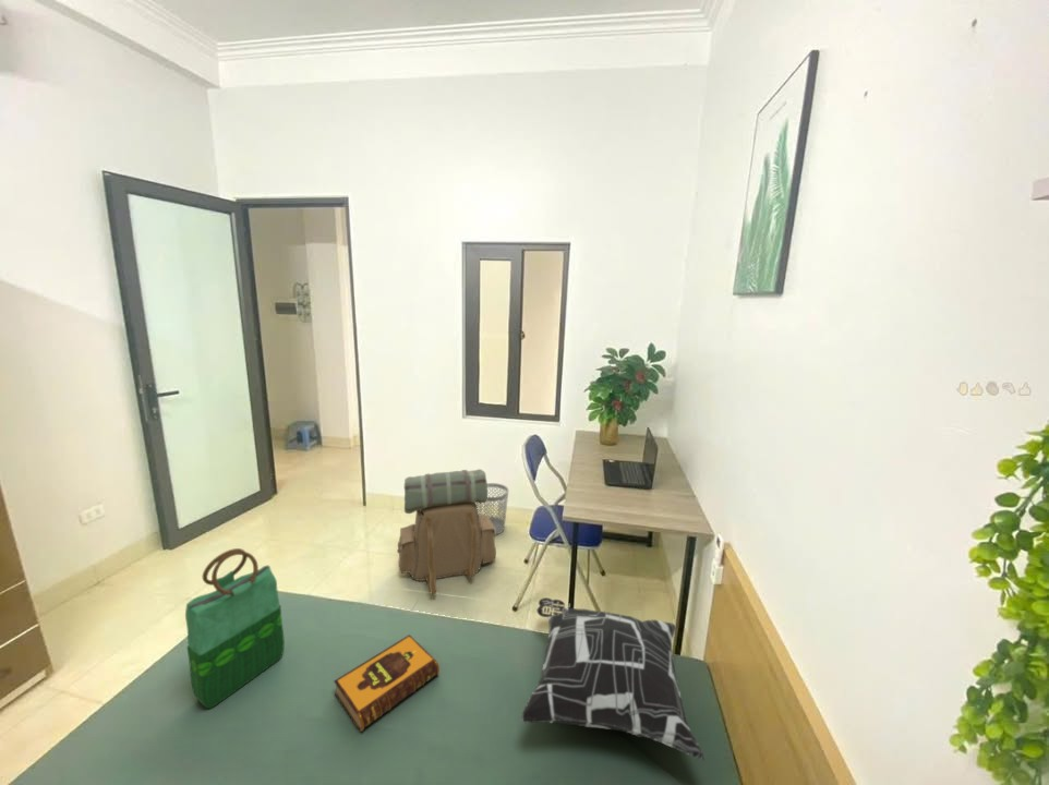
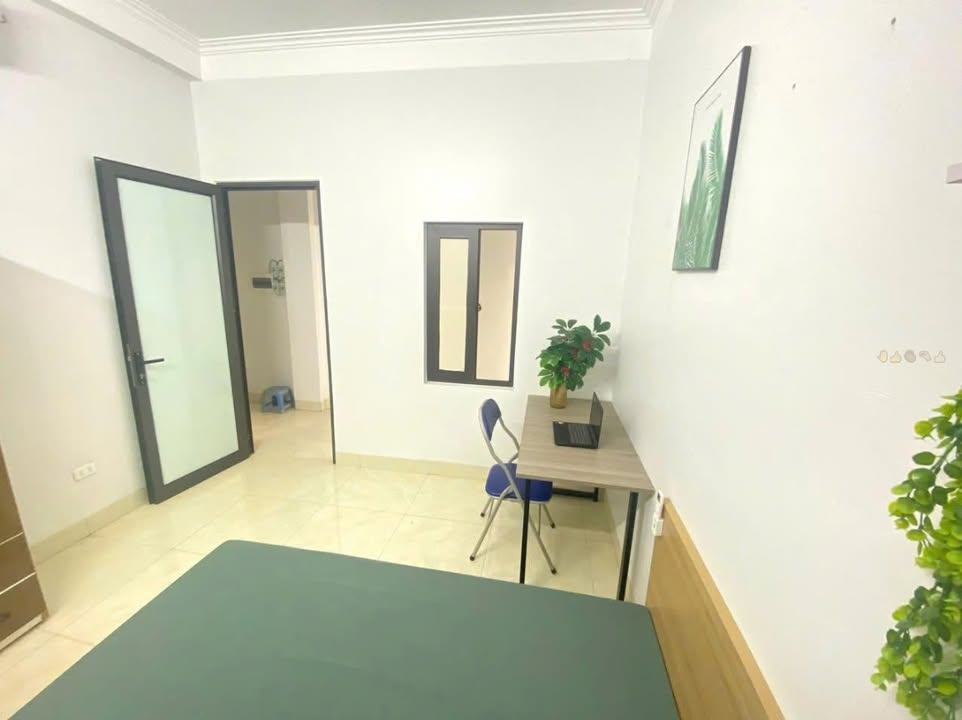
- backpack [396,468,497,595]
- wastebasket [475,482,509,536]
- decorative pillow [520,596,706,761]
- hardback book [333,633,441,733]
- tote bag [184,547,286,710]
